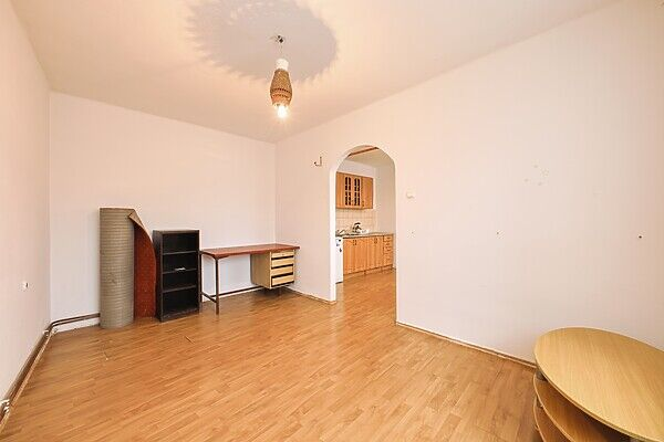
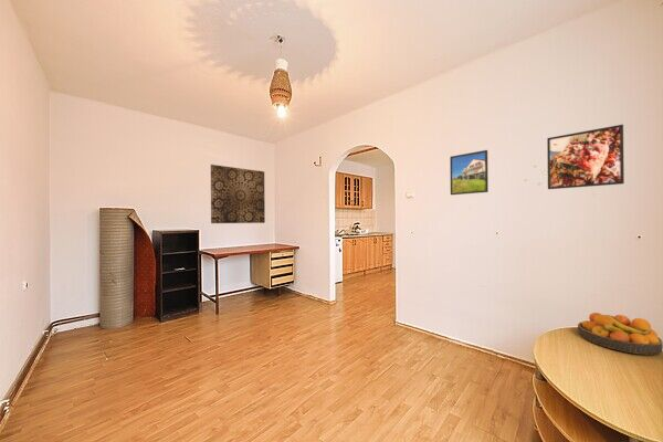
+ fruit bowl [577,312,663,356]
+ wall art [210,164,266,224]
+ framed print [546,124,625,190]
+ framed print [449,149,490,196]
